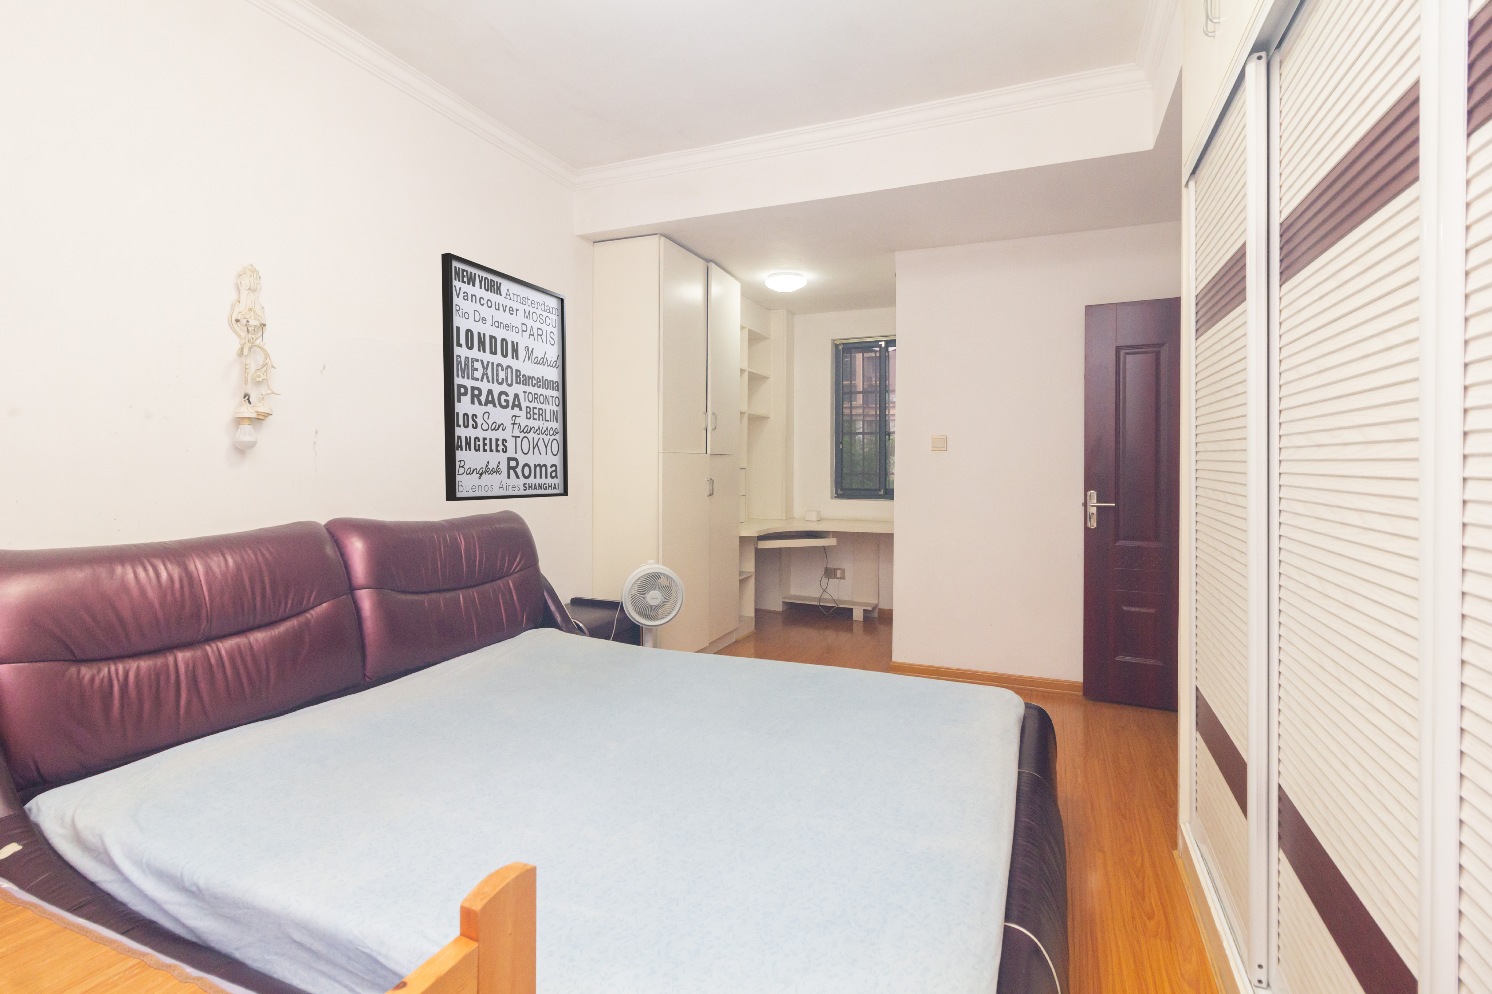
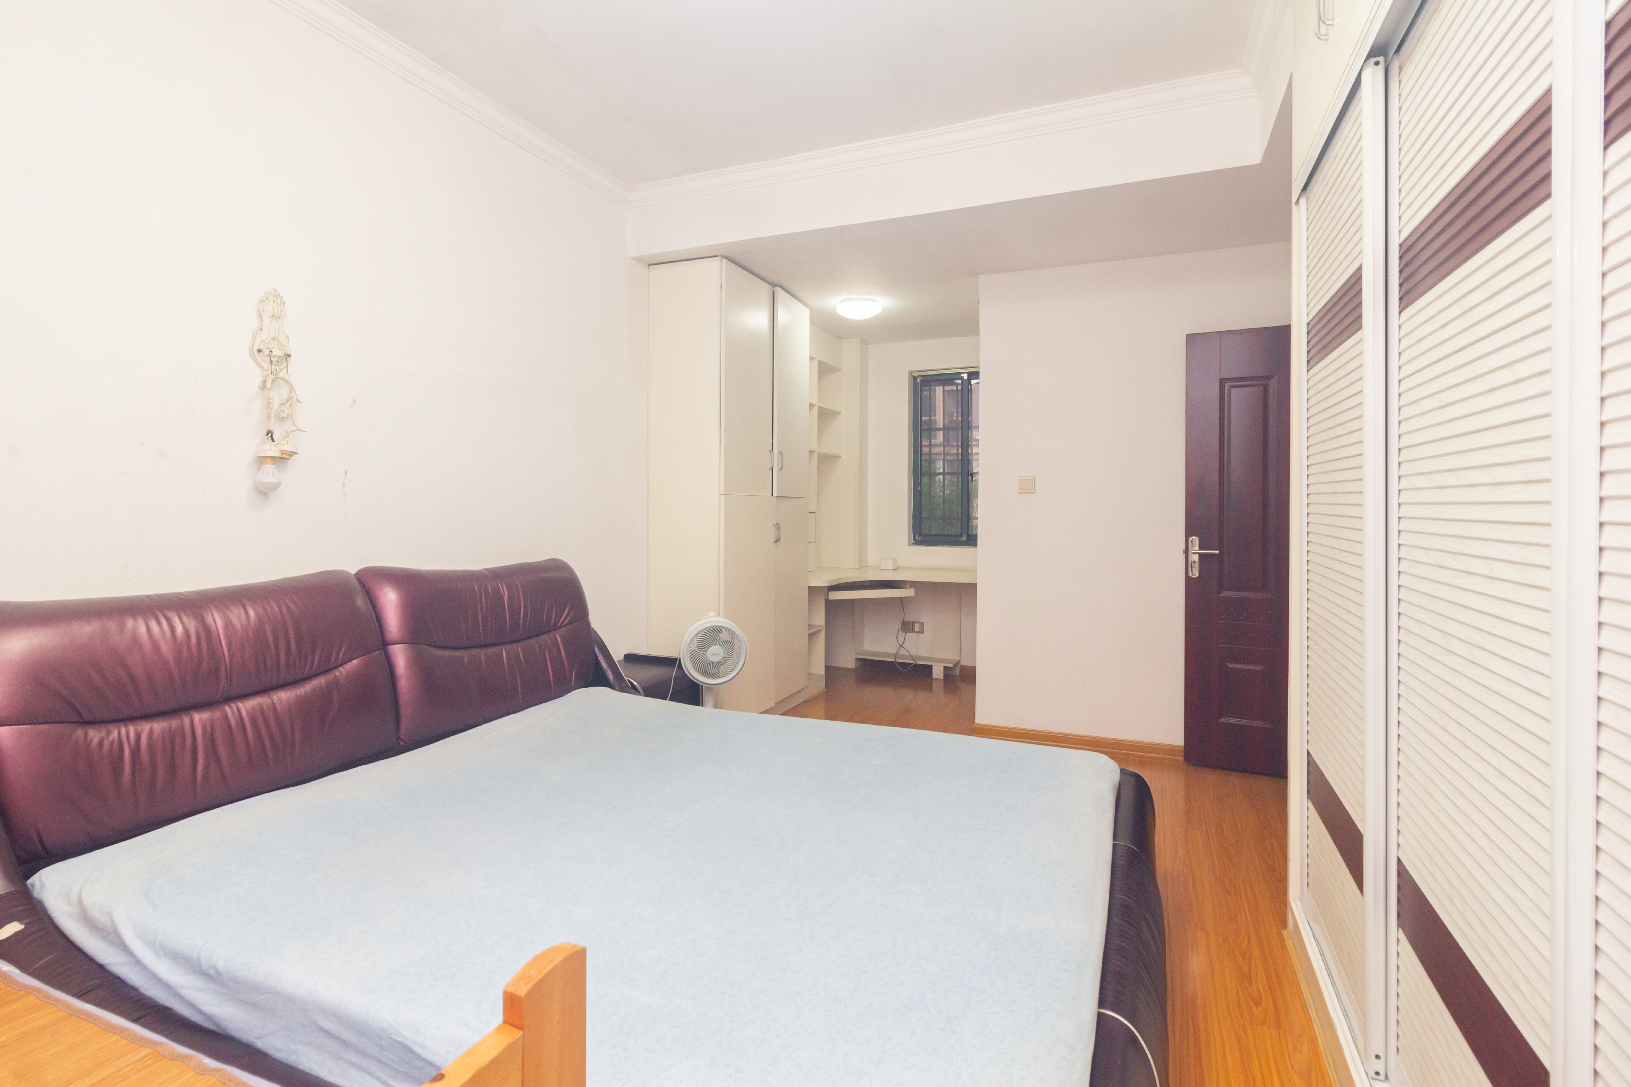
- wall art [441,252,568,501]
